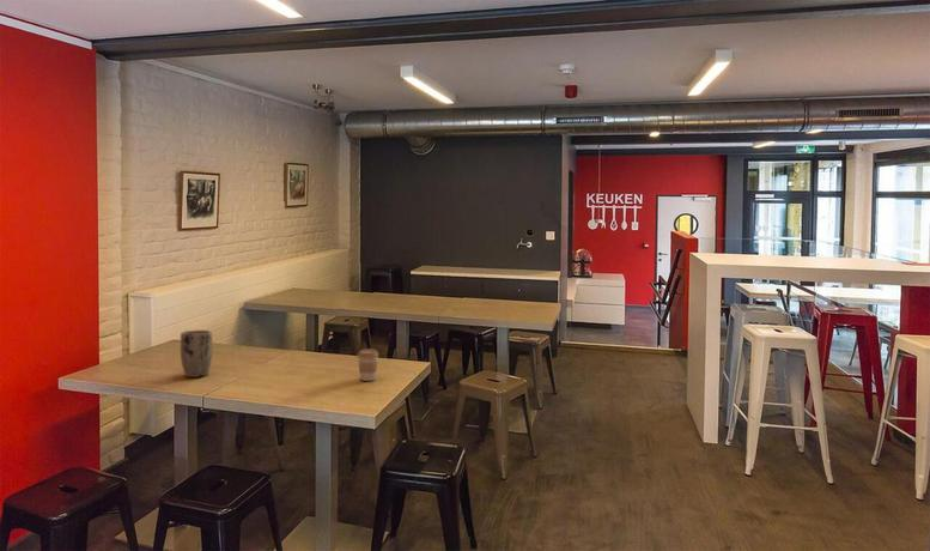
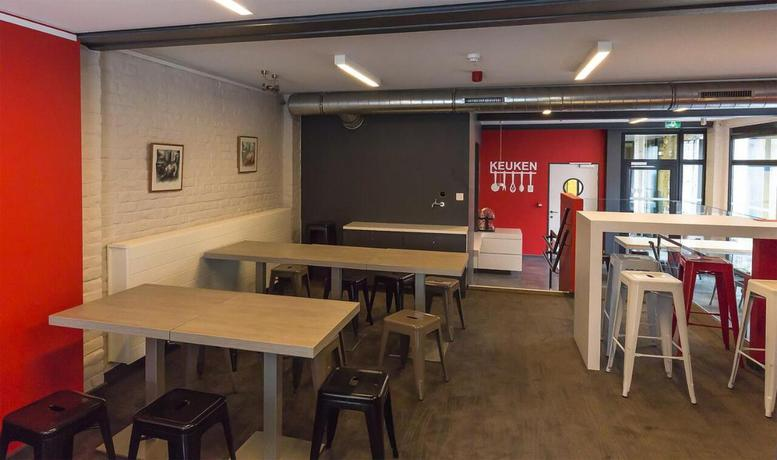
- plant pot [180,329,213,379]
- coffee cup [357,347,379,382]
